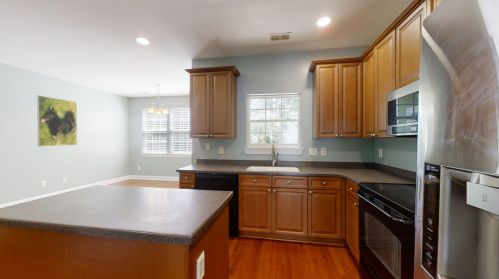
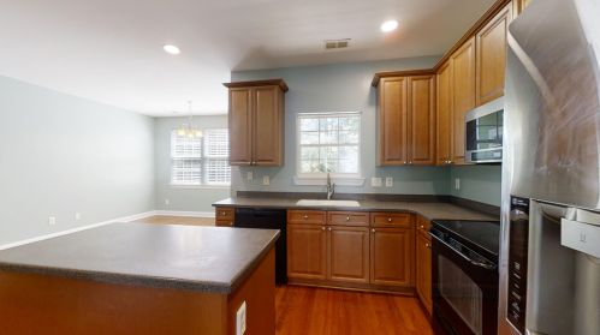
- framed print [36,94,78,148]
